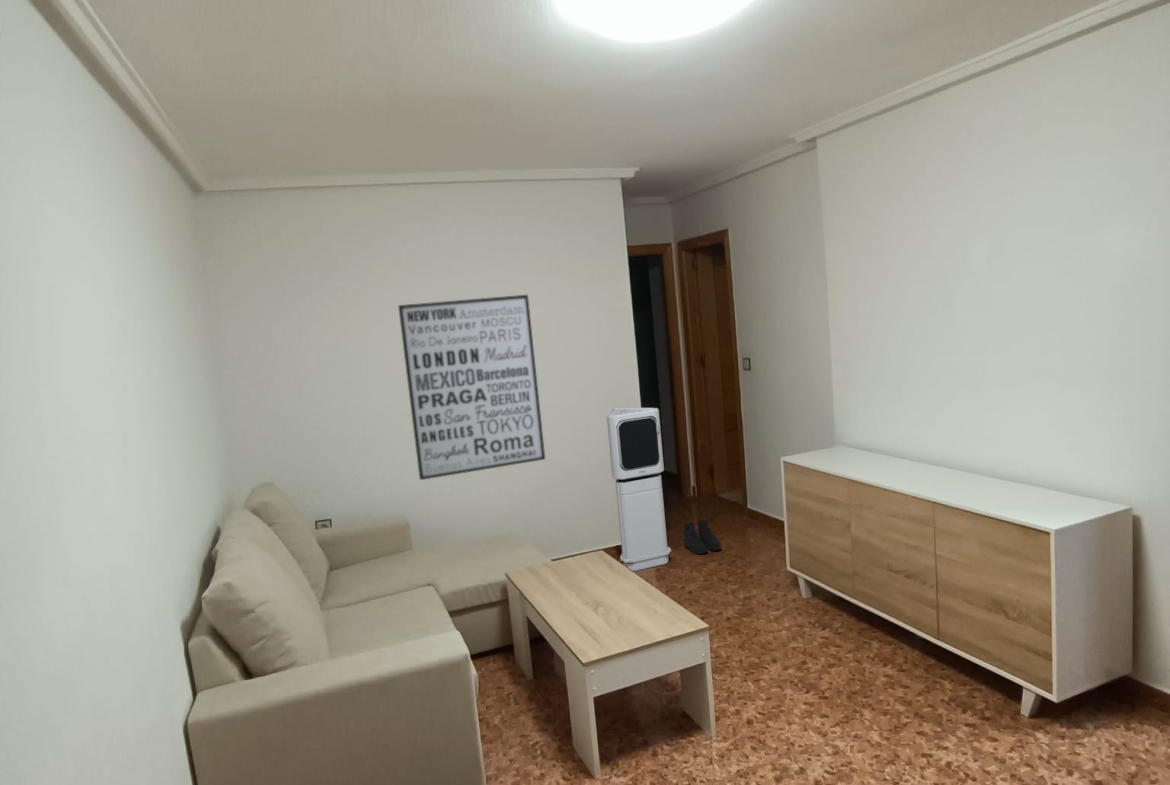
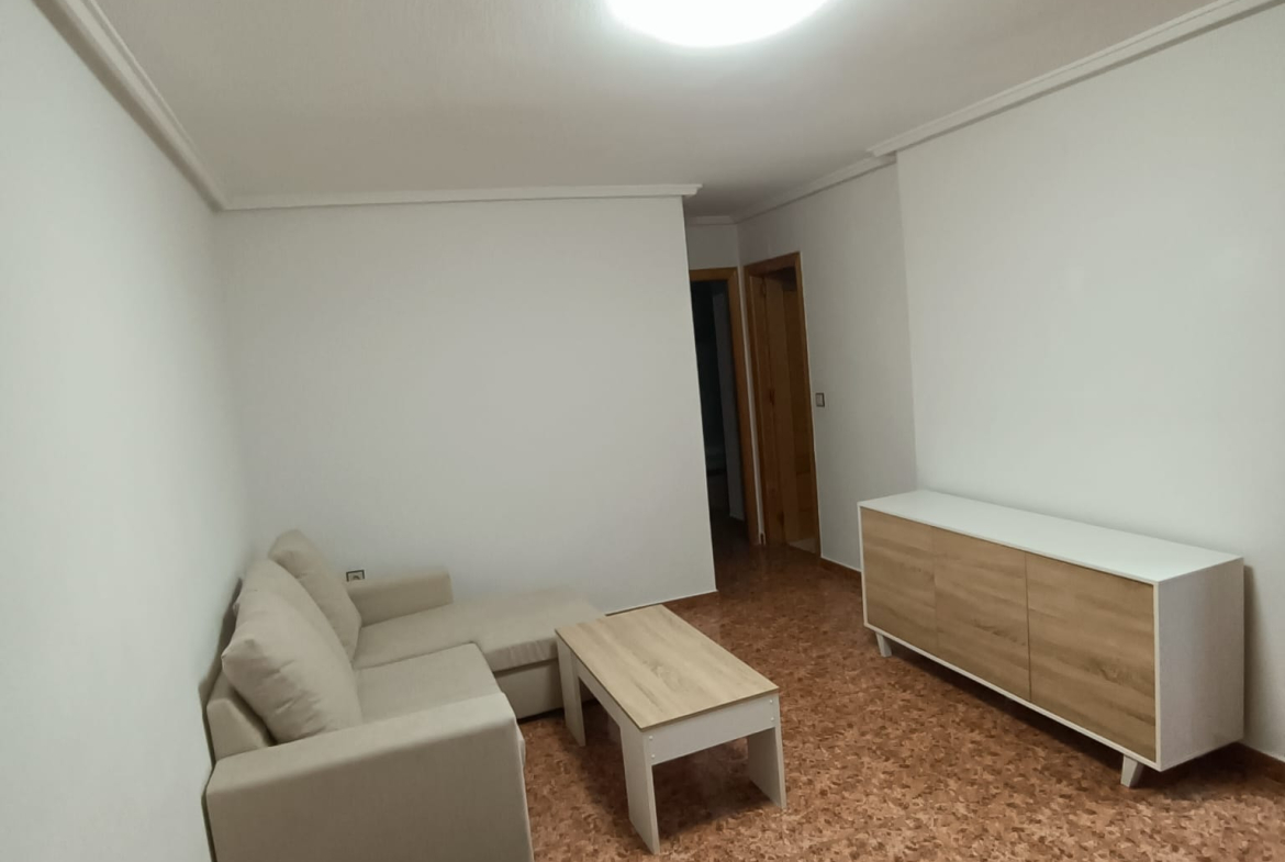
- boots [682,518,723,555]
- wall art [397,294,546,481]
- air purifier [606,407,672,572]
